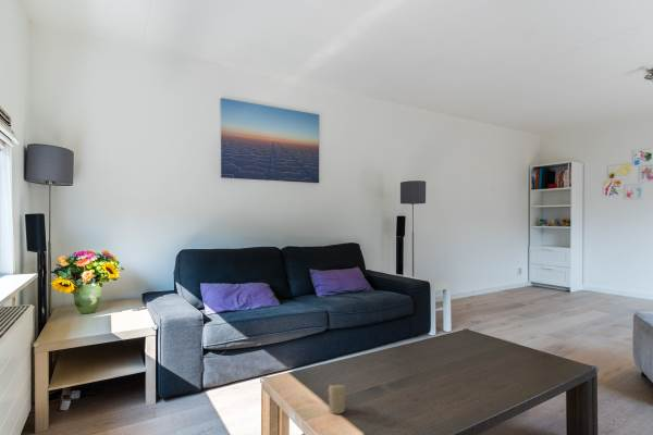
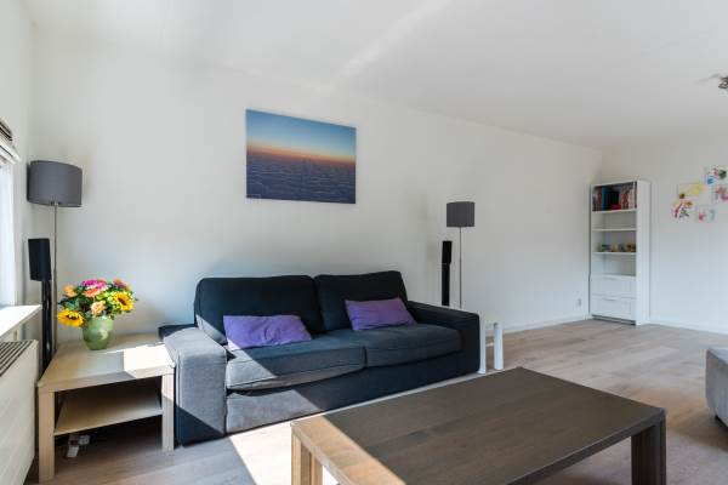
- candle [328,384,347,415]
